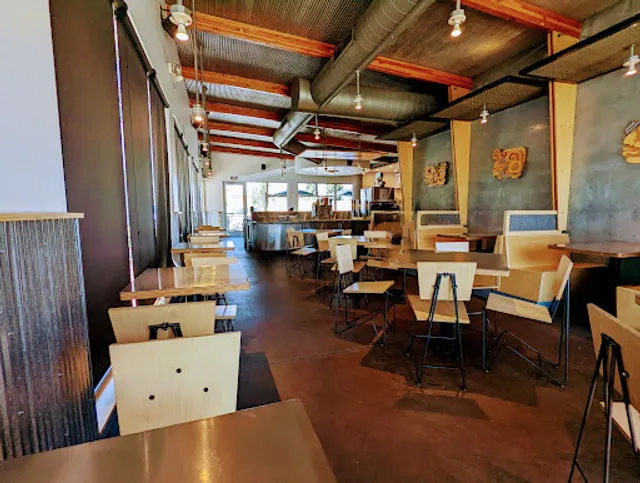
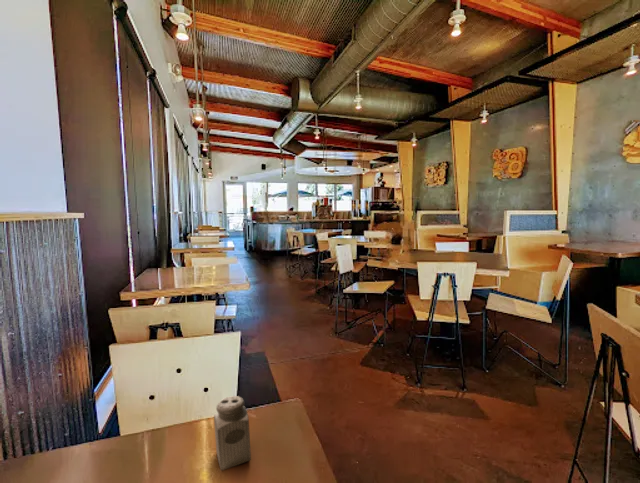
+ salt shaker [213,395,252,471]
